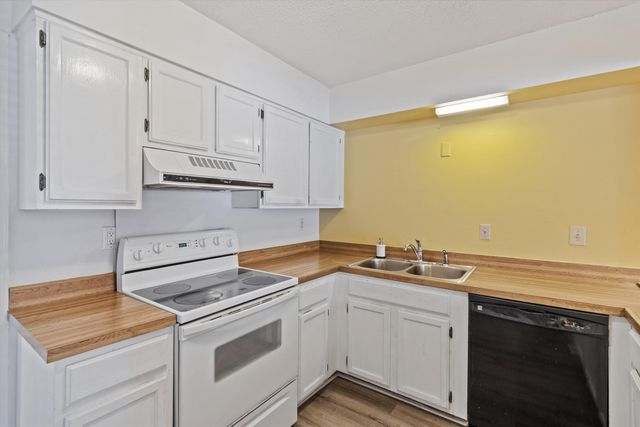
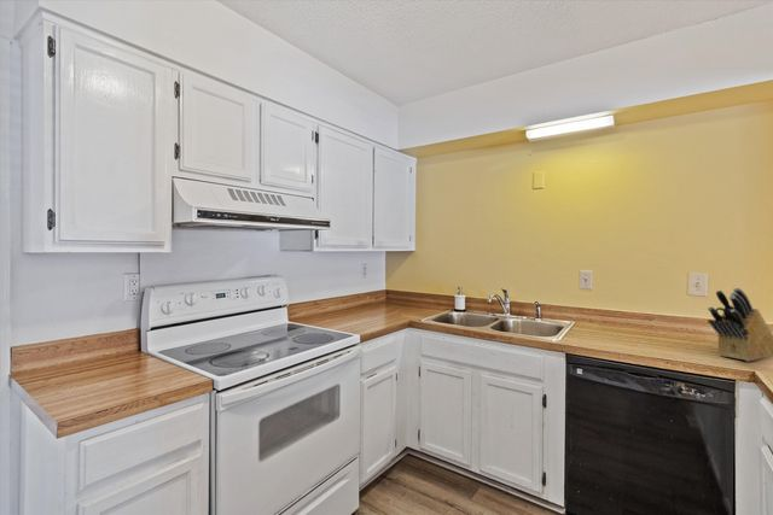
+ knife block [707,287,773,363]
